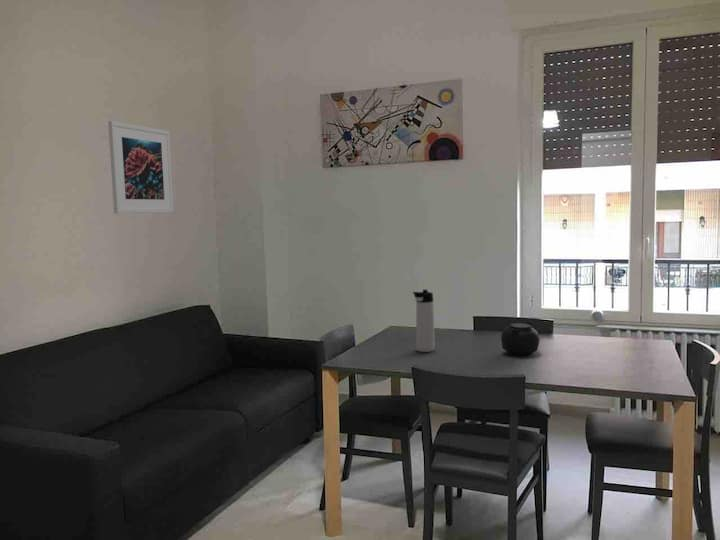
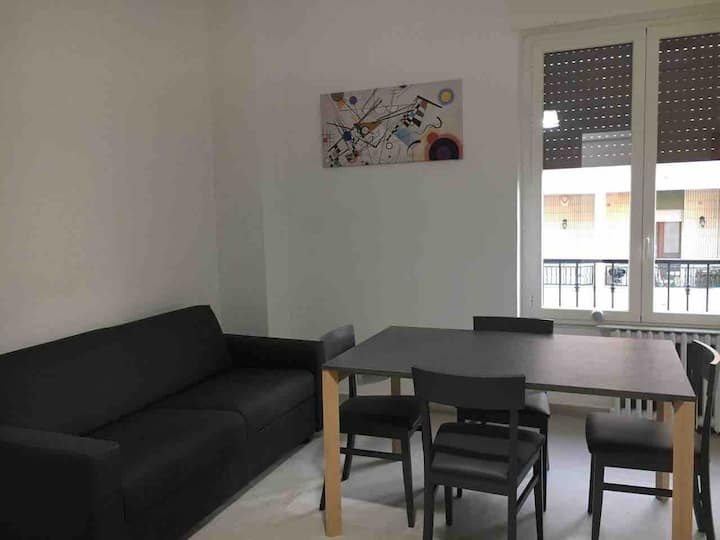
- teapot [497,320,541,357]
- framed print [107,120,175,214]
- thermos bottle [412,289,436,353]
